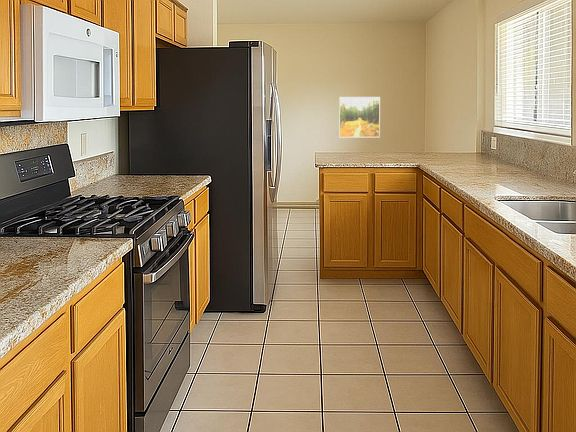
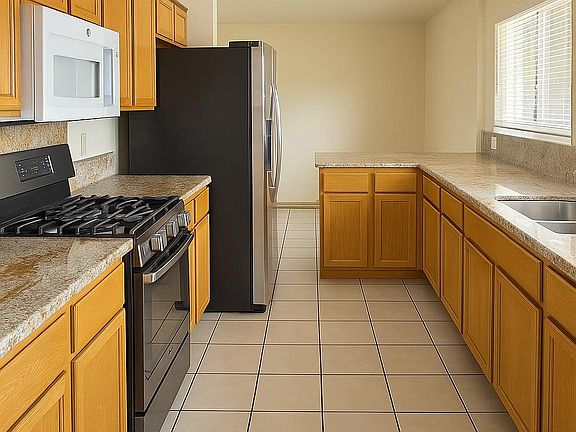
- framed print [338,96,381,138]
